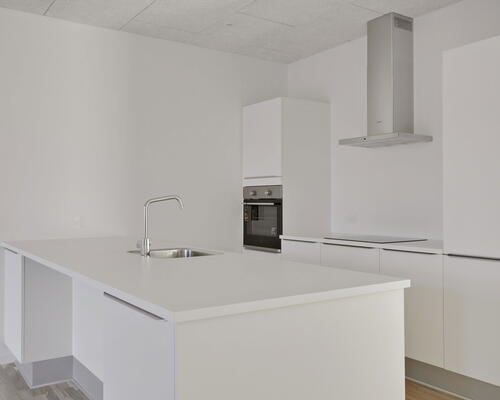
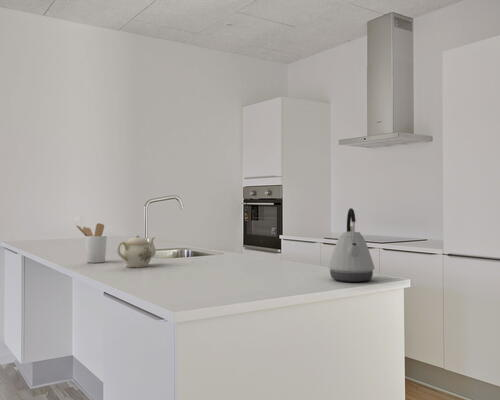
+ kettle [328,207,375,283]
+ utensil holder [75,222,108,264]
+ teapot [116,234,157,268]
